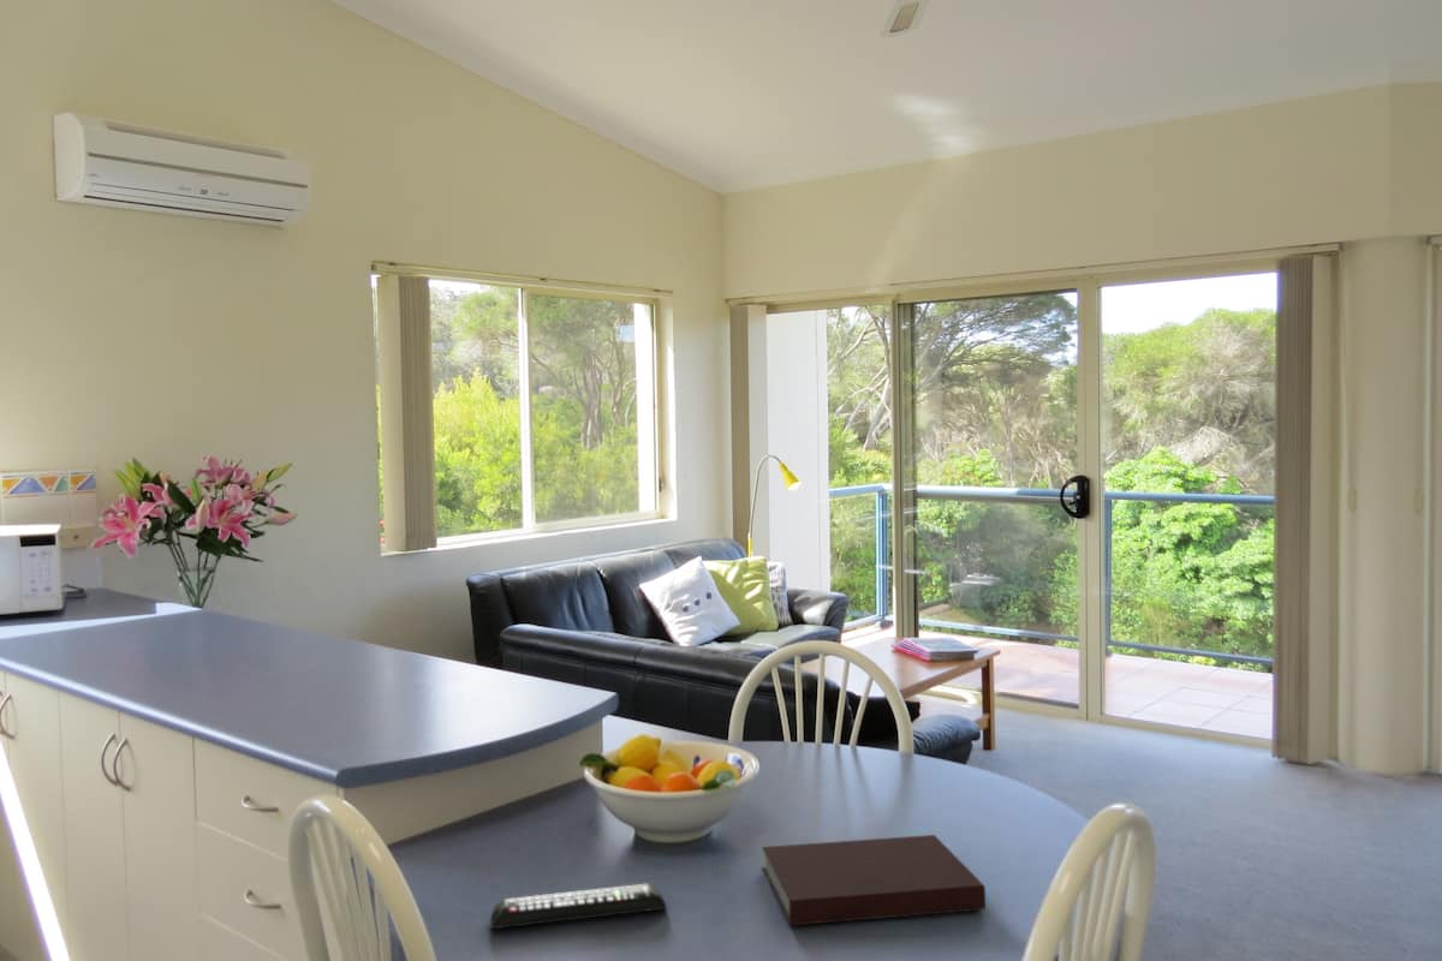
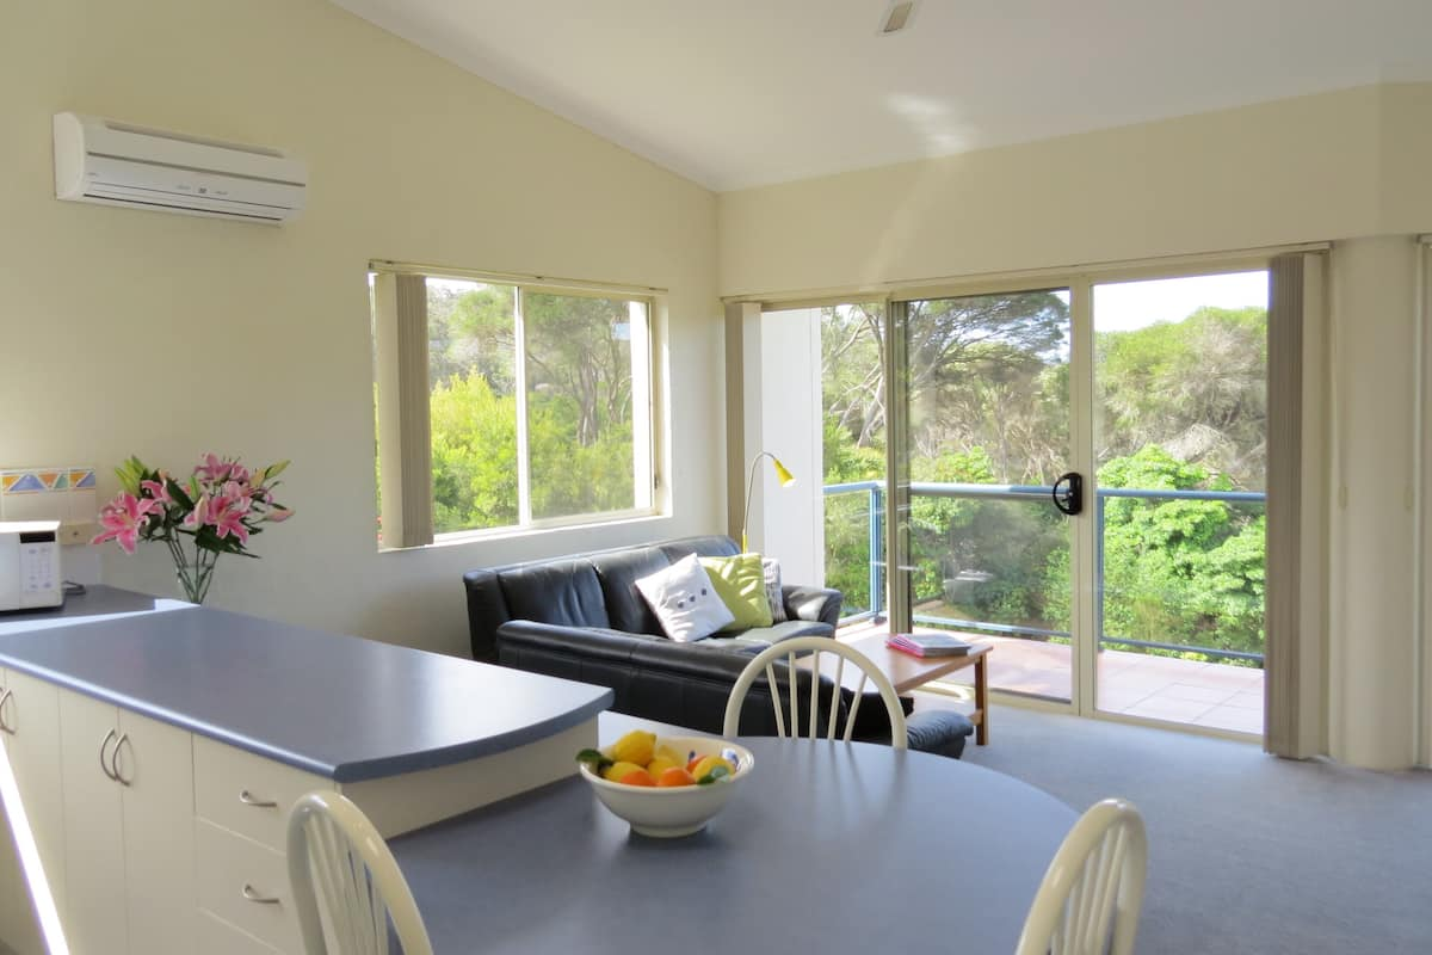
- remote control [489,883,668,930]
- notebook [761,834,987,926]
